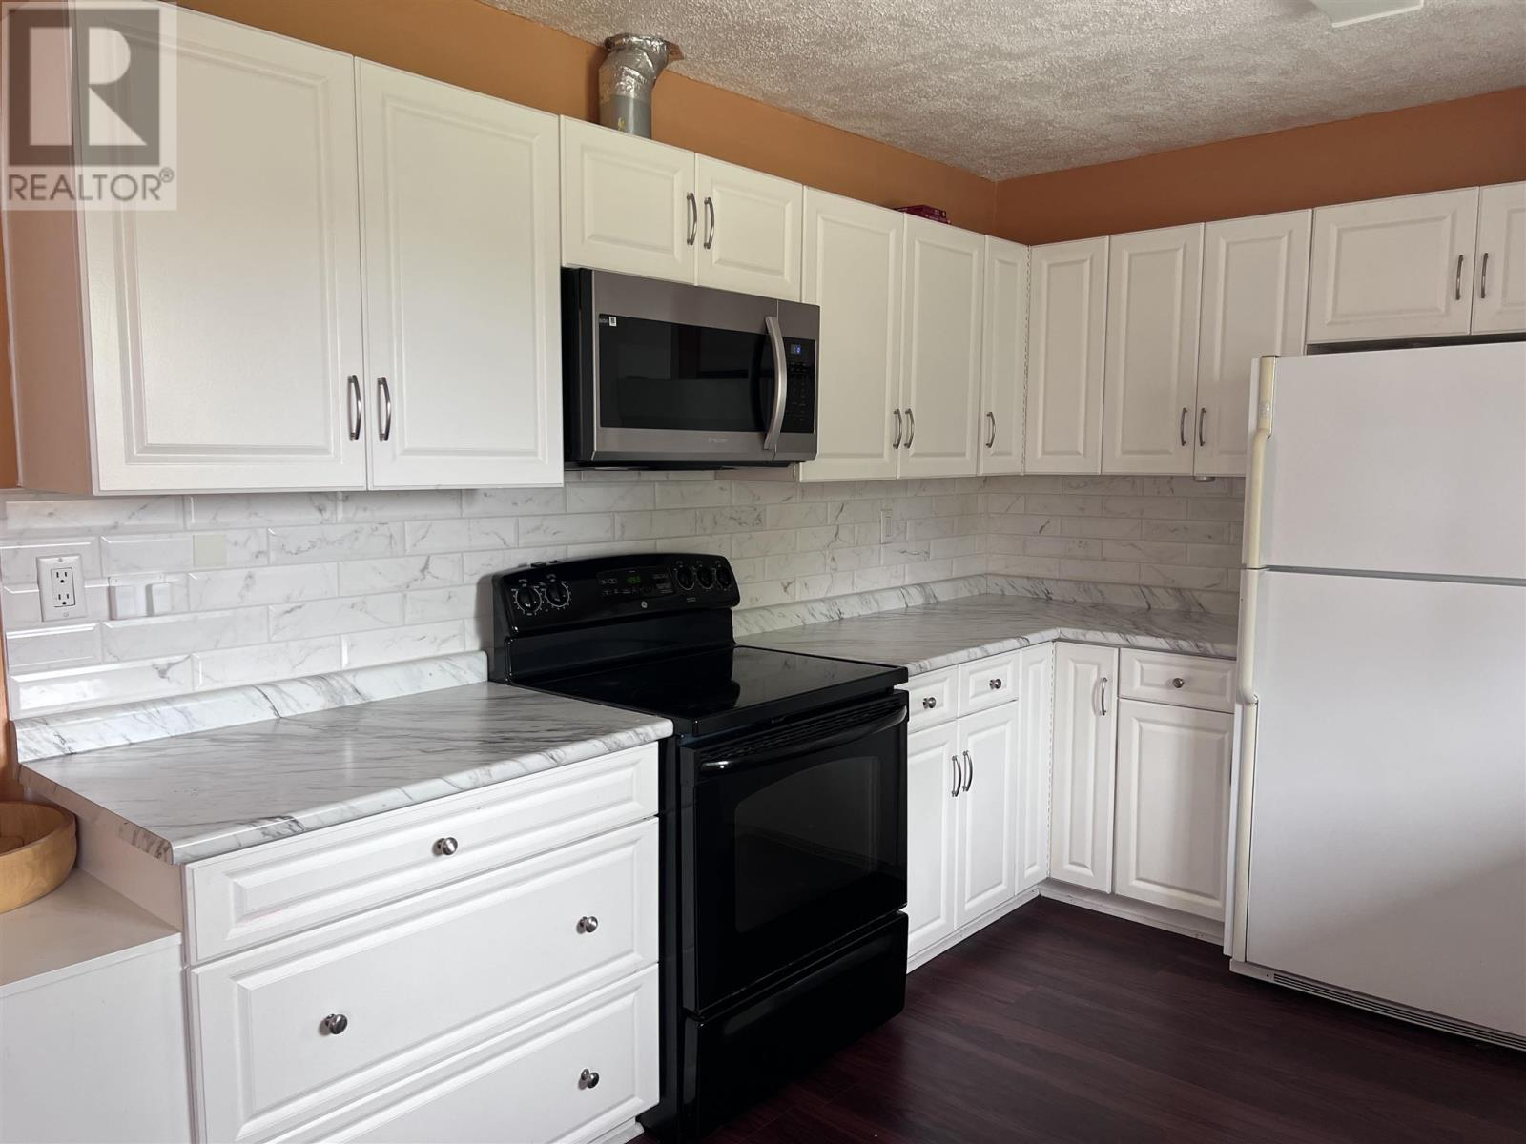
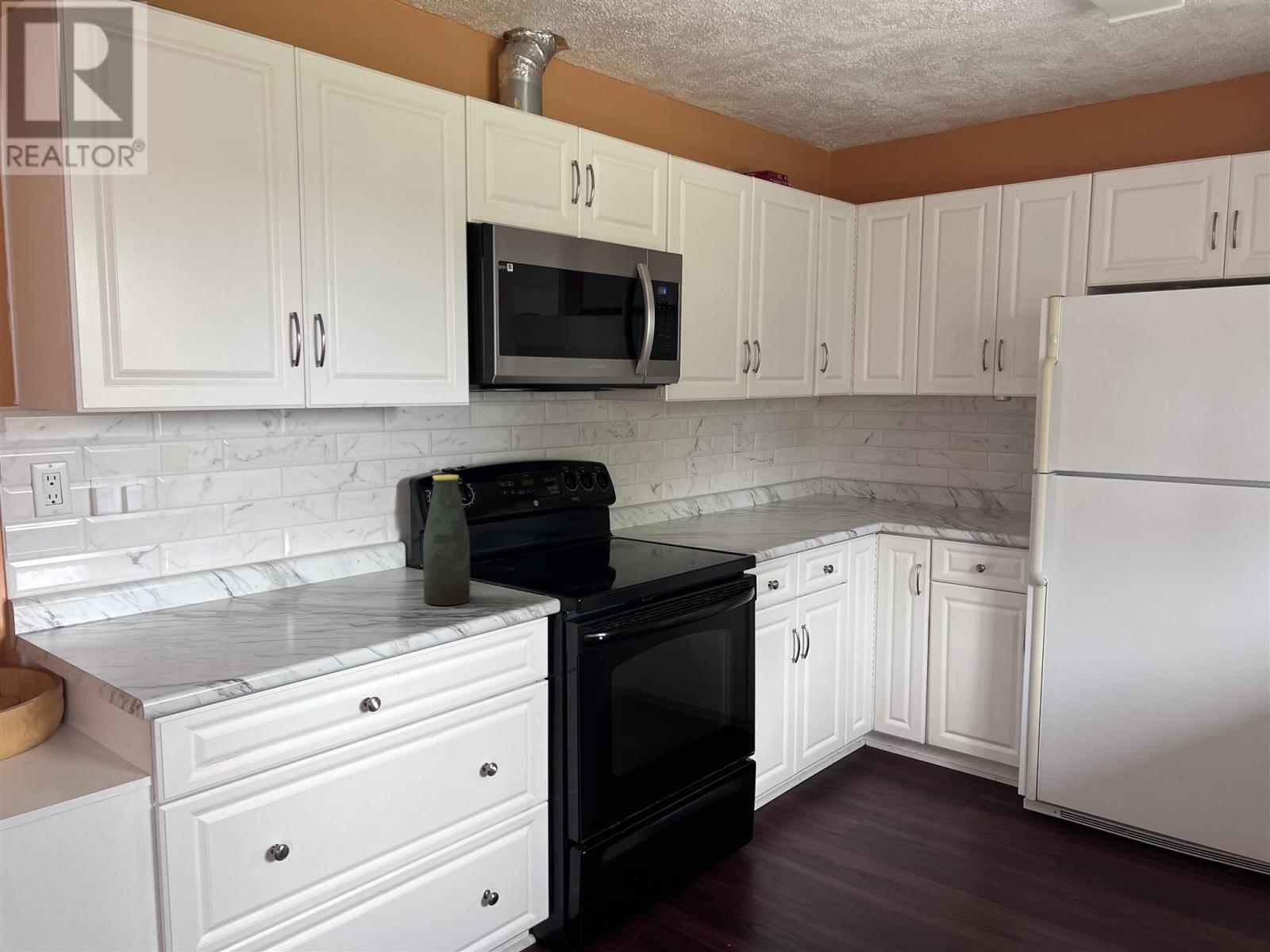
+ bottle [422,474,471,606]
